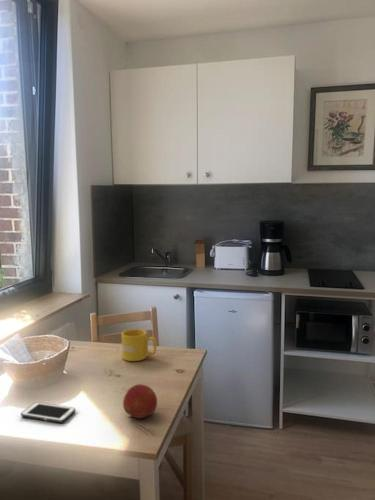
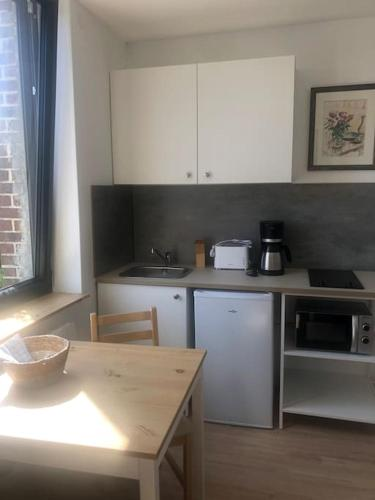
- fruit [122,383,158,419]
- cell phone [20,401,76,424]
- mug [121,328,158,362]
